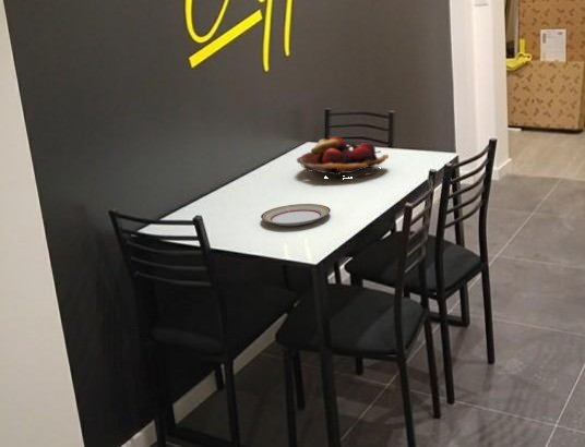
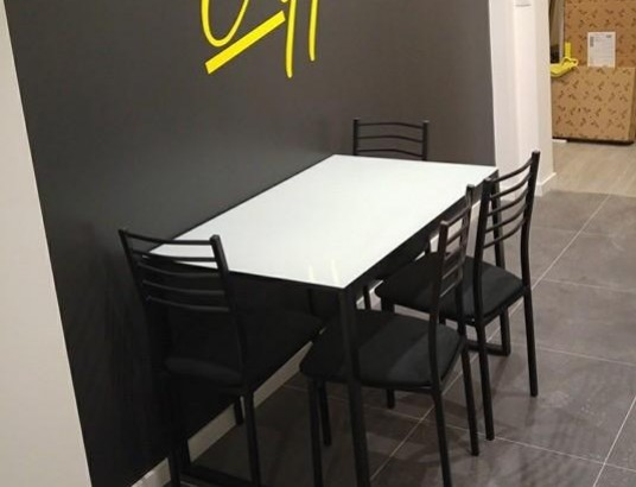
- fruit basket [296,136,390,180]
- plate [260,203,332,227]
